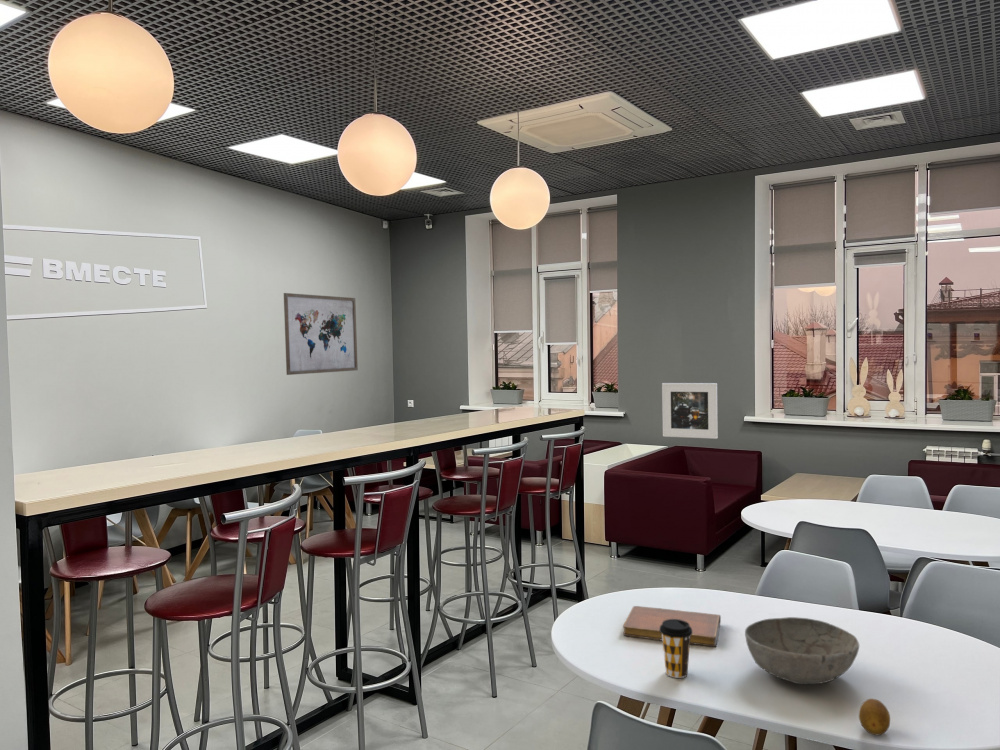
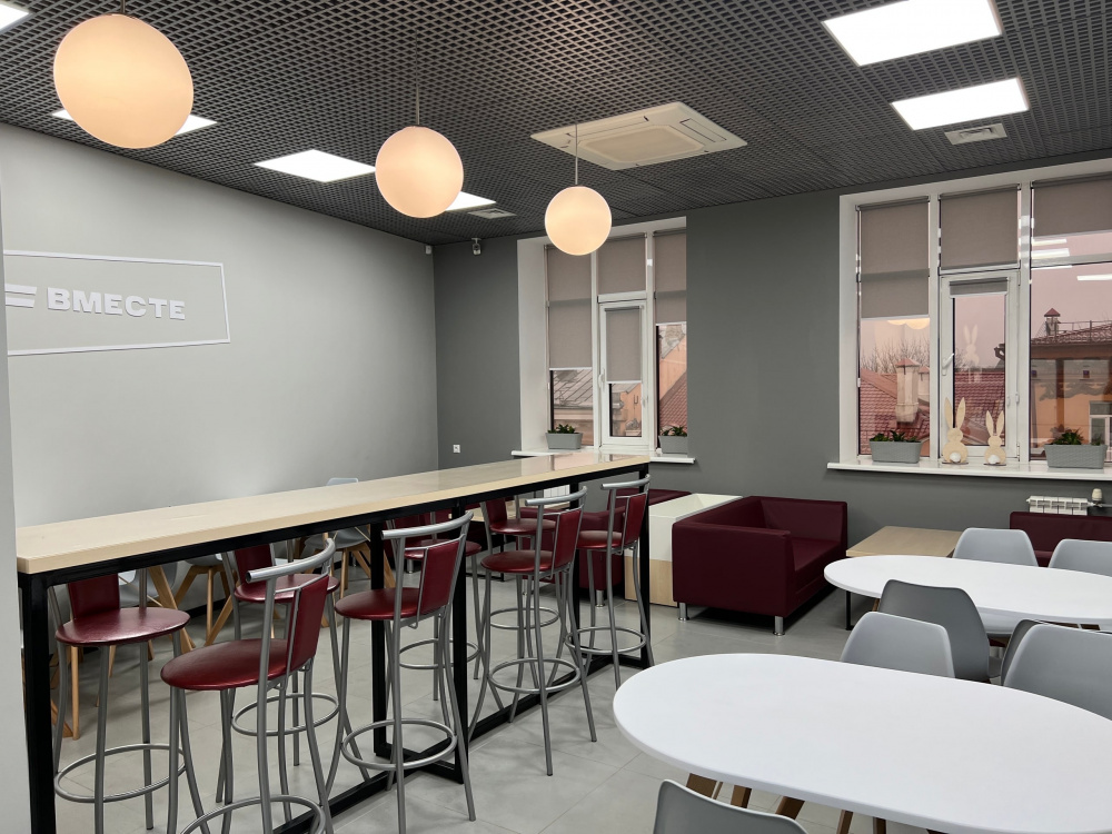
- wall art [283,292,359,376]
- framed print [661,382,719,440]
- fruit [858,698,891,736]
- coffee cup [659,619,693,679]
- notebook [622,605,722,648]
- bowl [744,616,860,685]
